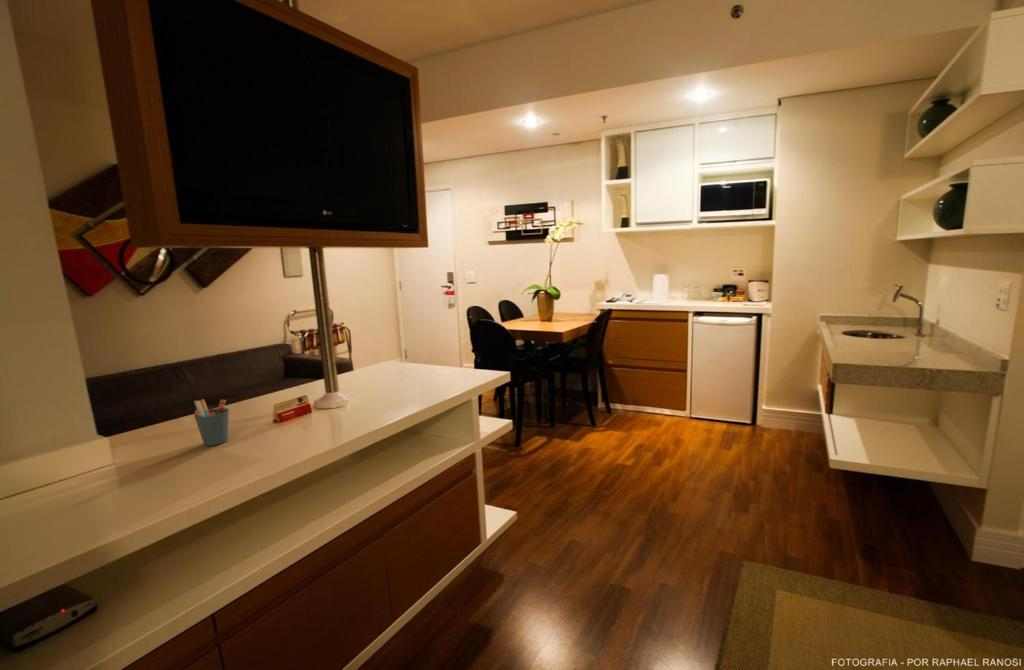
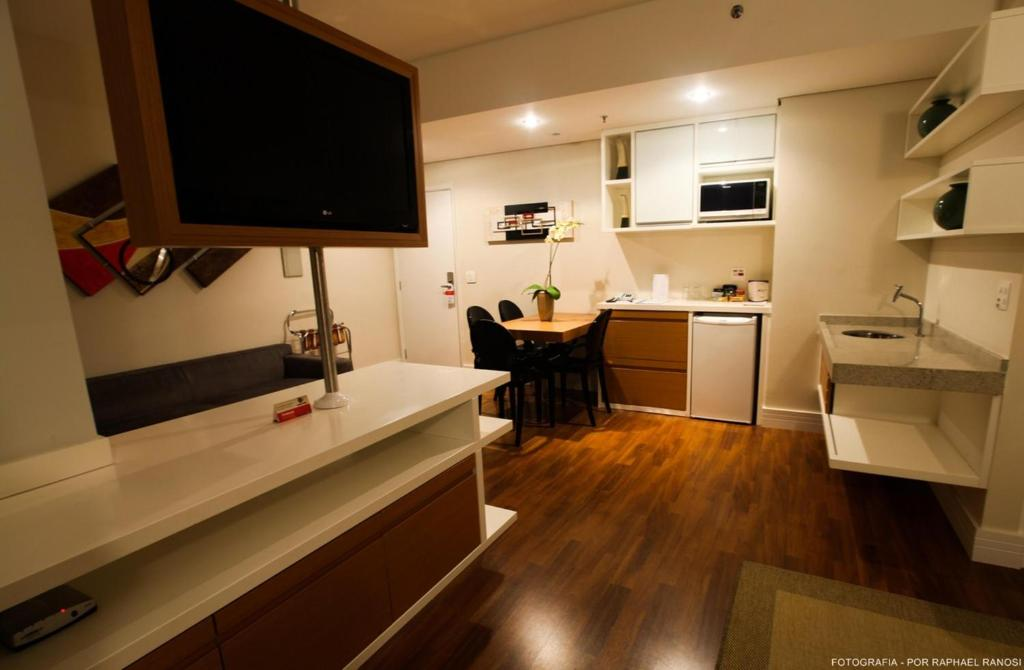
- pen holder [193,398,230,447]
